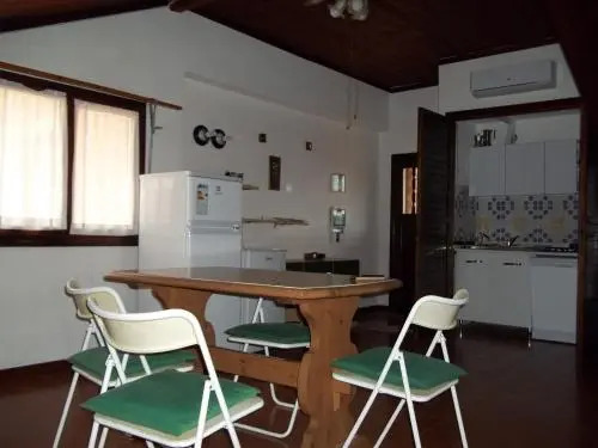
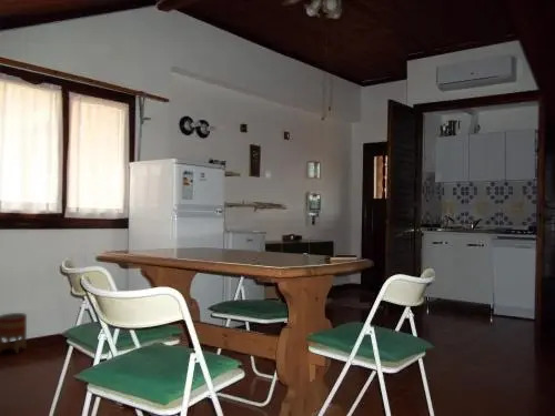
+ planter [0,312,28,355]
